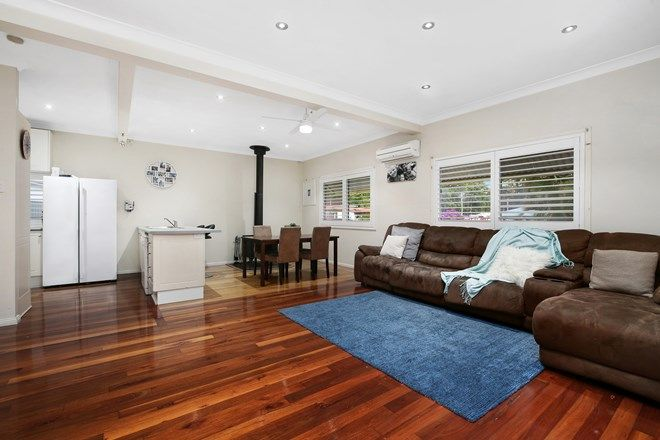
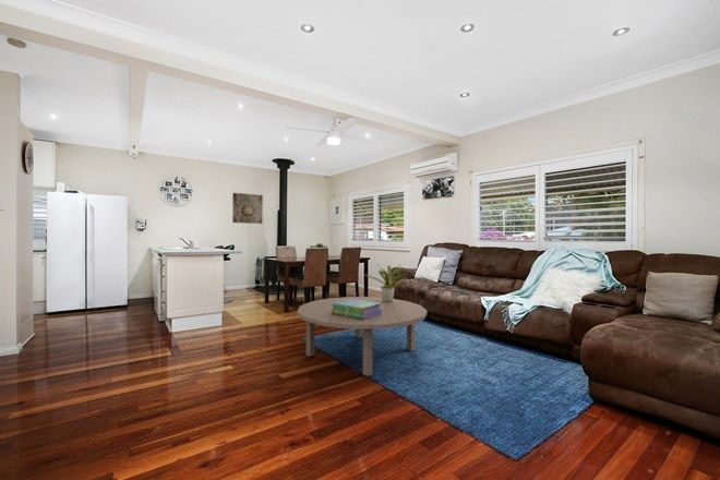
+ coffee table [296,296,428,377]
+ stack of books [331,299,383,320]
+ wall art [231,192,264,225]
+ potted plant [363,264,409,302]
